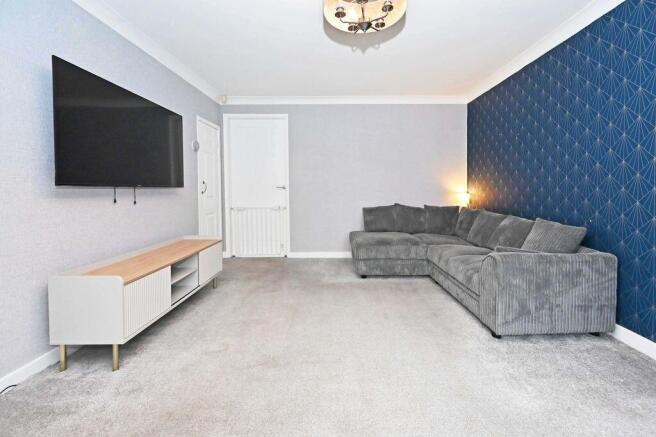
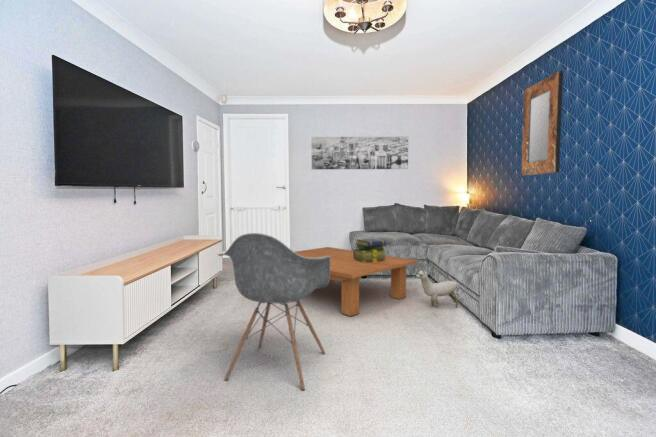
+ stack of books [353,238,387,262]
+ plush toy [415,268,460,308]
+ wall art [310,135,409,171]
+ coffee table [294,246,419,317]
+ home mirror [520,70,564,177]
+ armchair [217,232,330,391]
